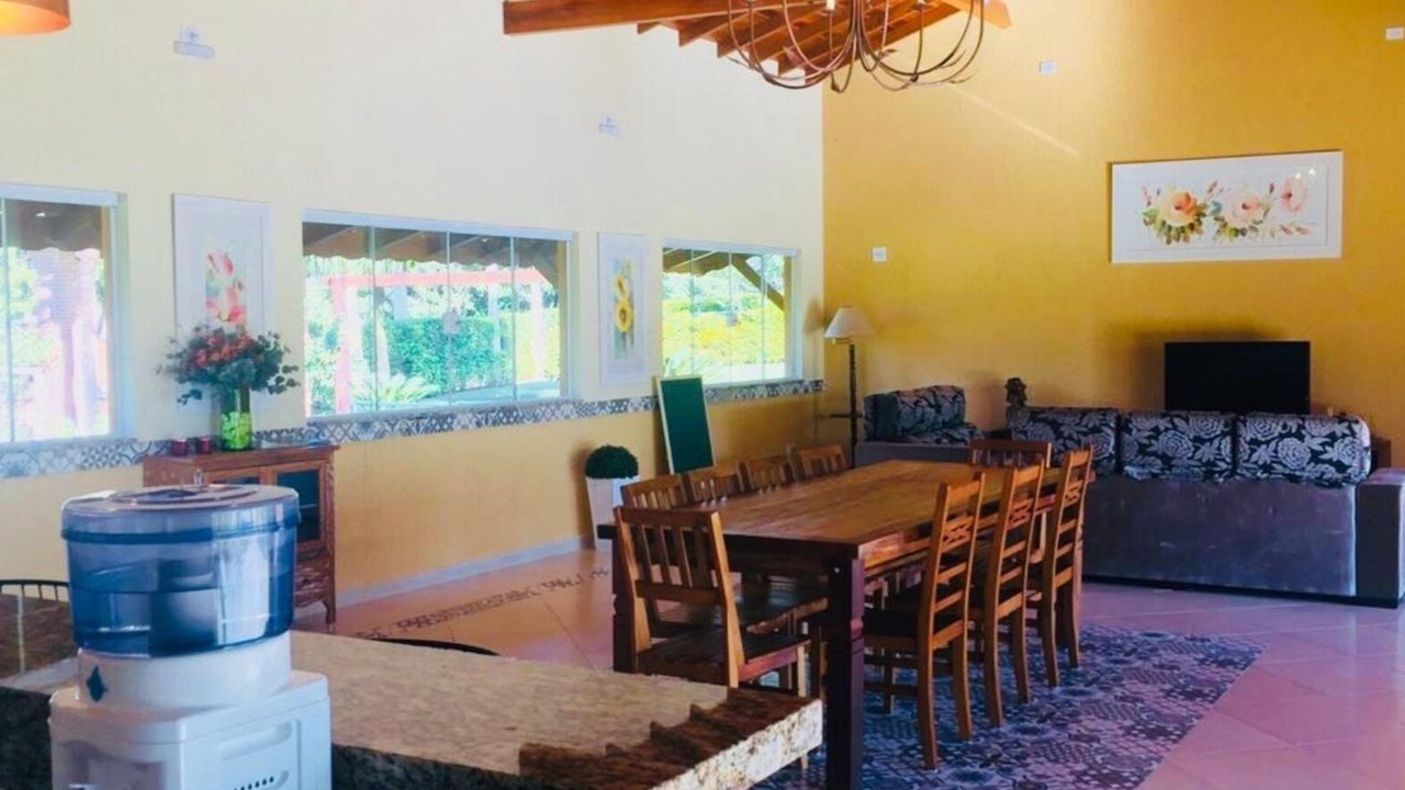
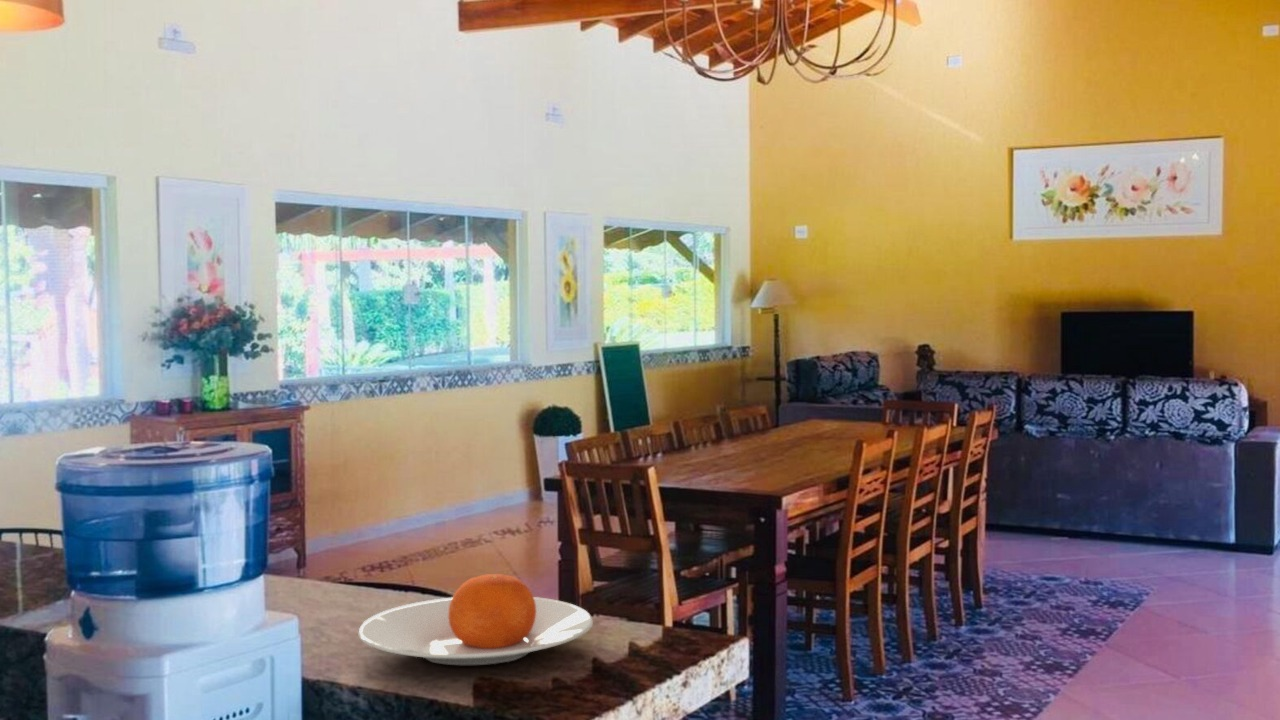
+ plate [357,573,594,666]
